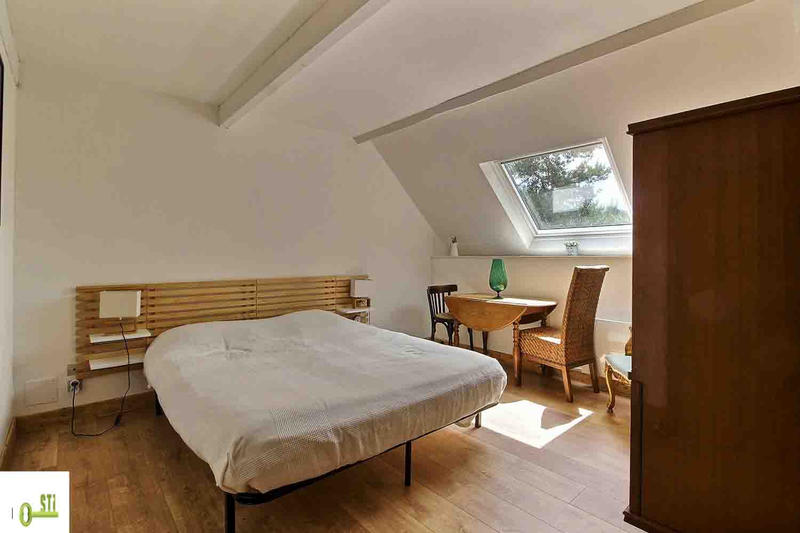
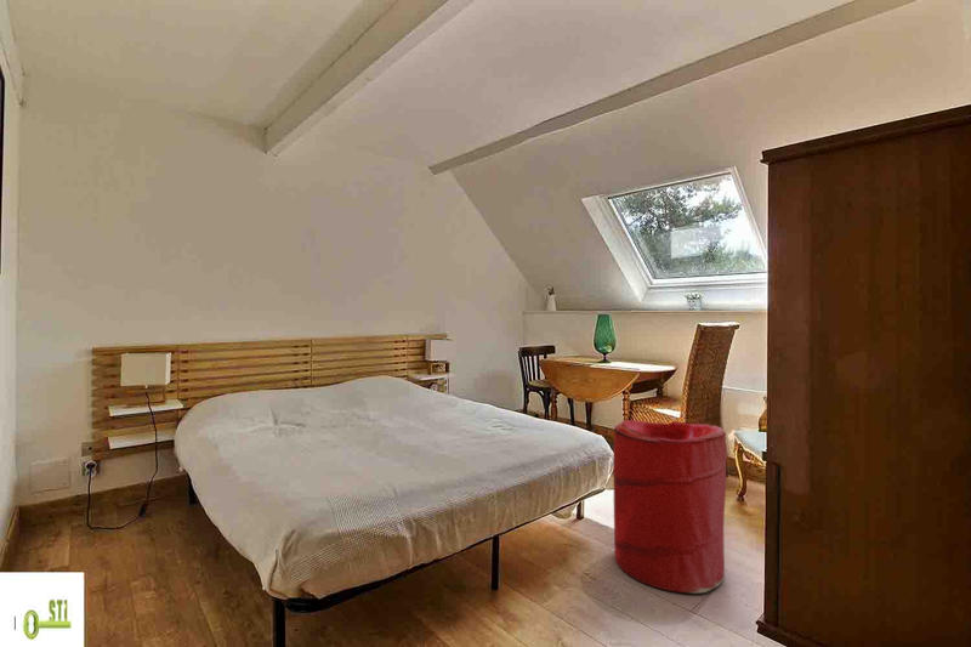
+ laundry hamper [612,419,728,595]
